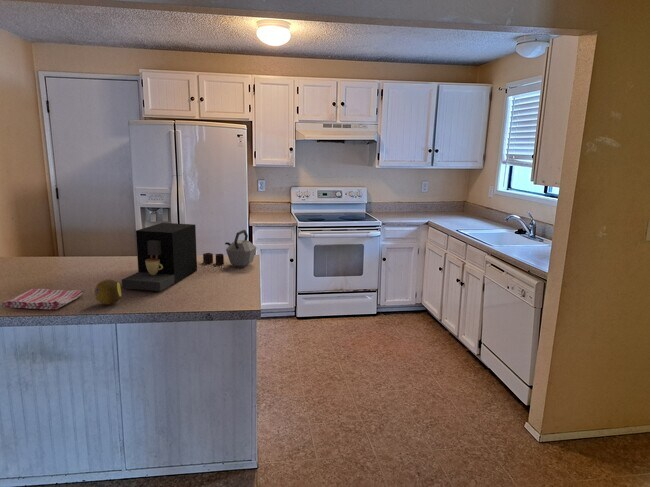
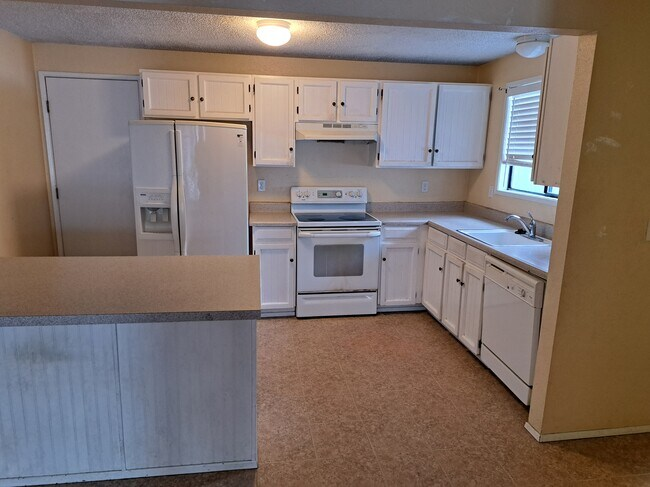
- fruit [94,278,122,306]
- coffee maker [121,222,198,292]
- dish towel [0,288,85,310]
- kettle [202,229,257,268]
